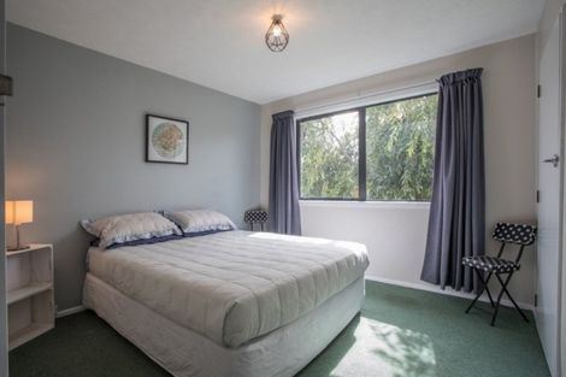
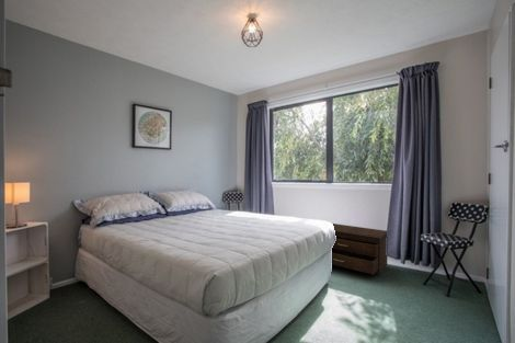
+ drawer [331,222,388,276]
